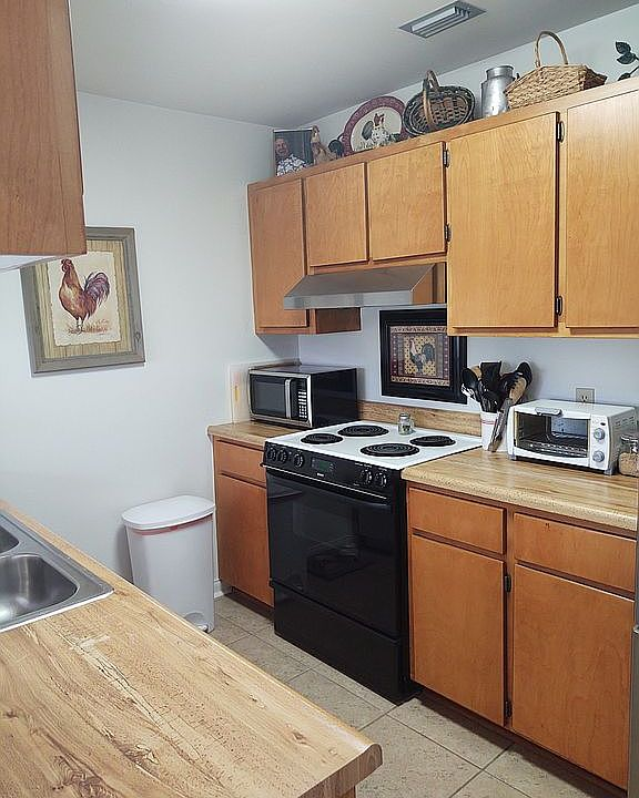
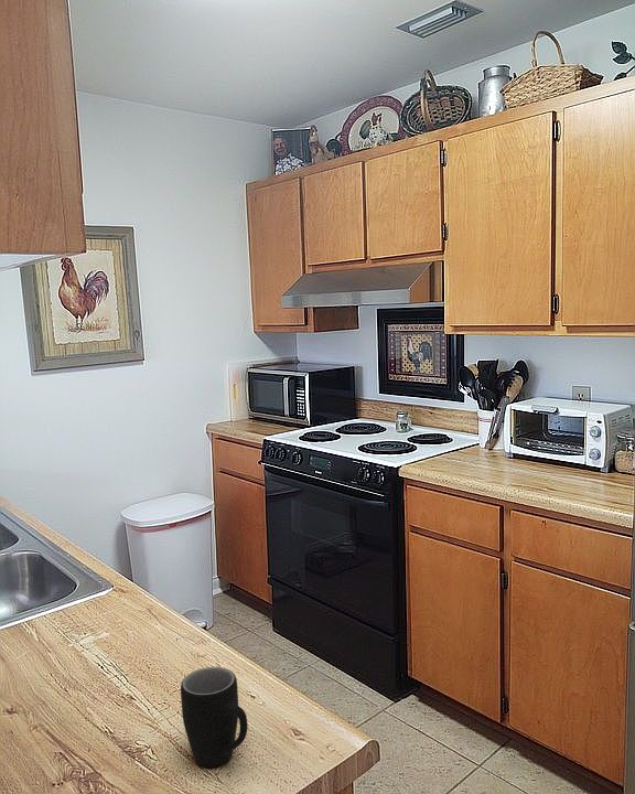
+ mug [180,666,248,769]
